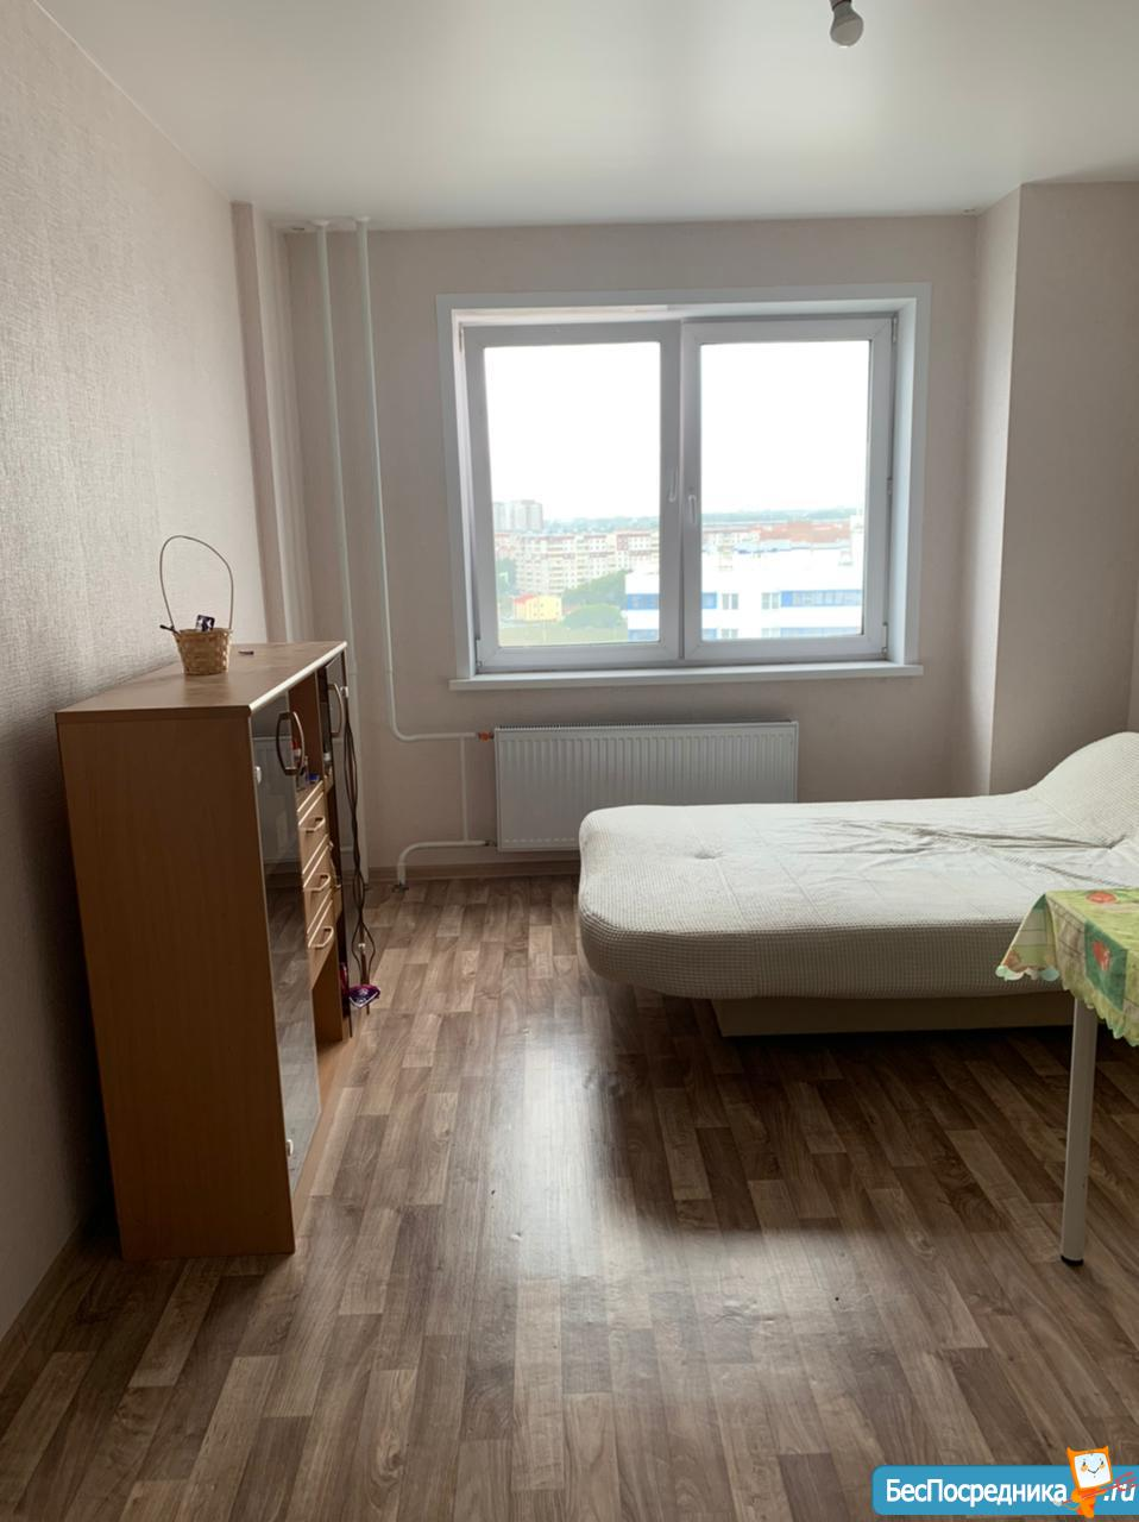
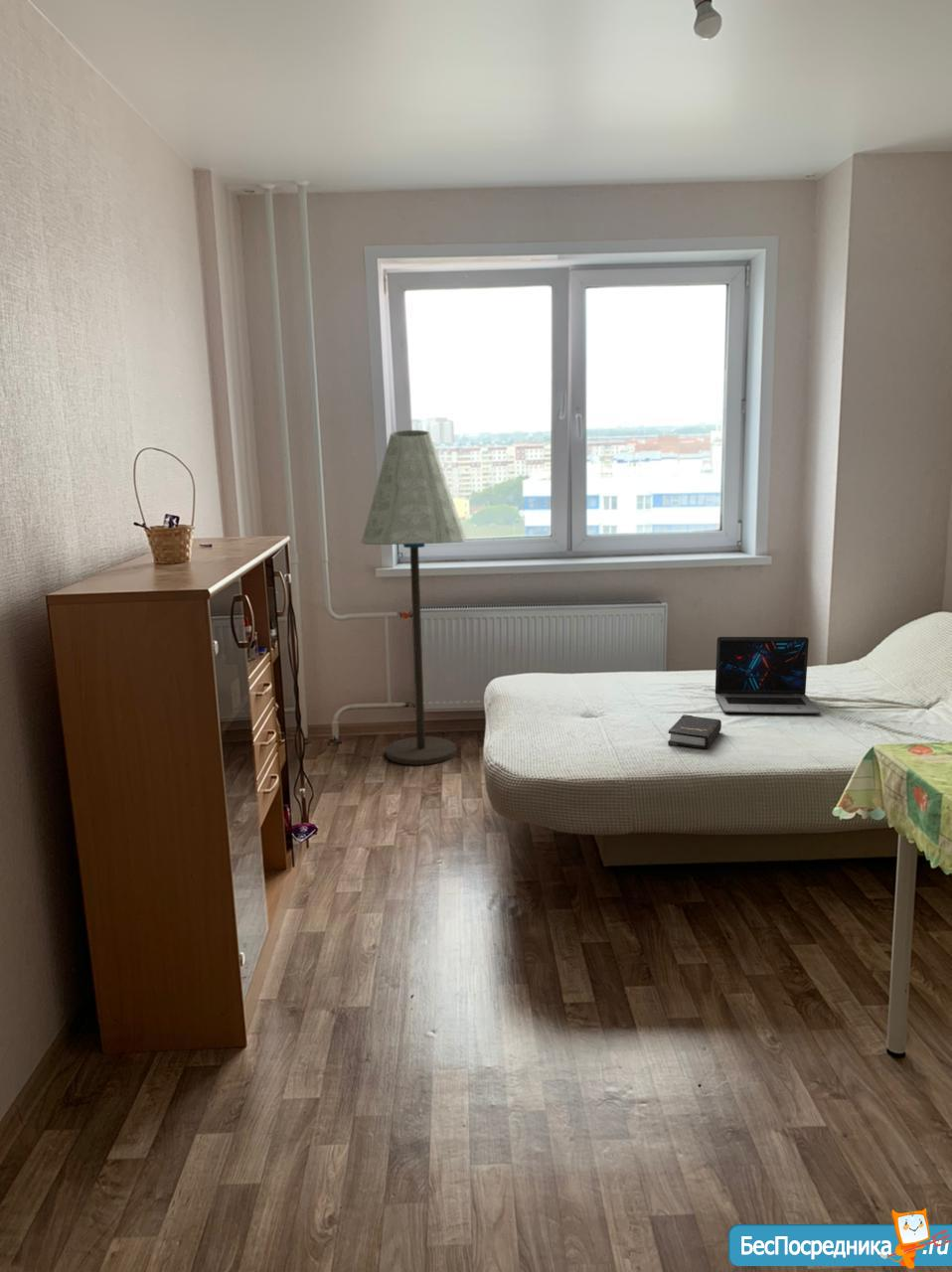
+ floor lamp [361,429,468,766]
+ laptop [714,636,821,715]
+ hardback book [667,714,722,750]
